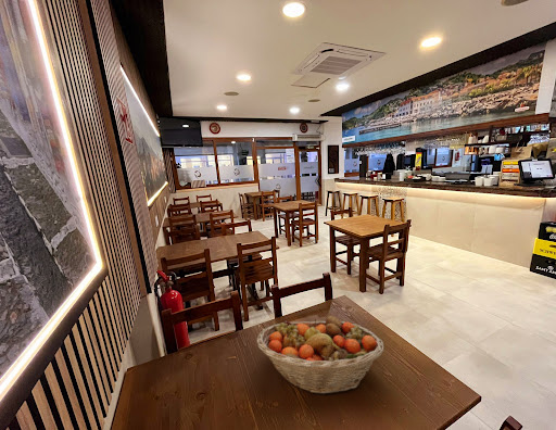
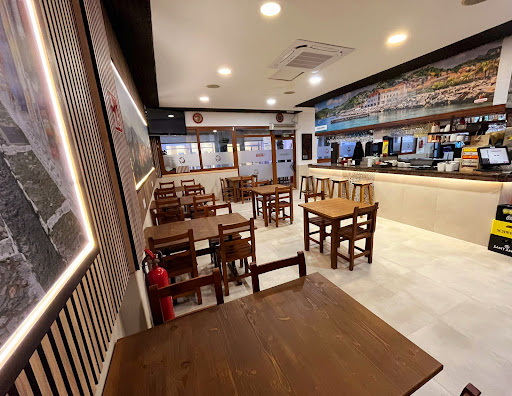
- fruit basket [256,315,384,395]
